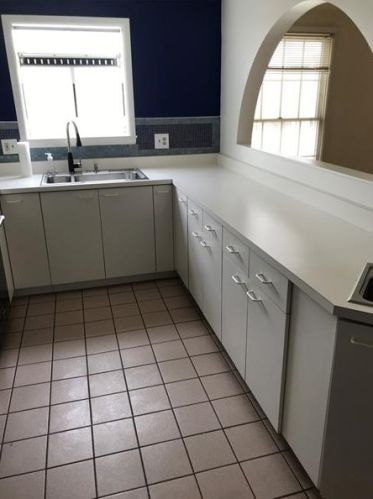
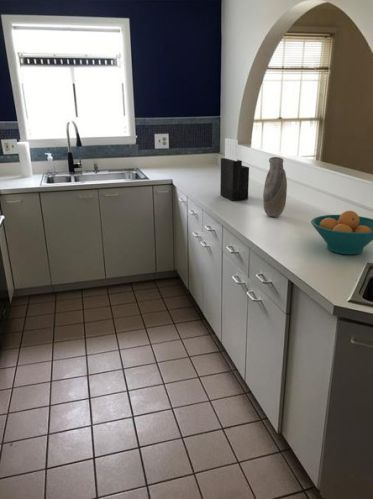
+ vase [262,156,288,218]
+ knife block [219,137,250,202]
+ fruit bowl [310,210,373,256]
